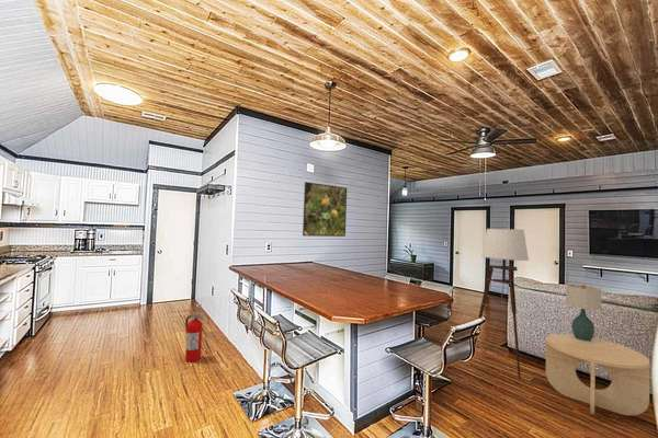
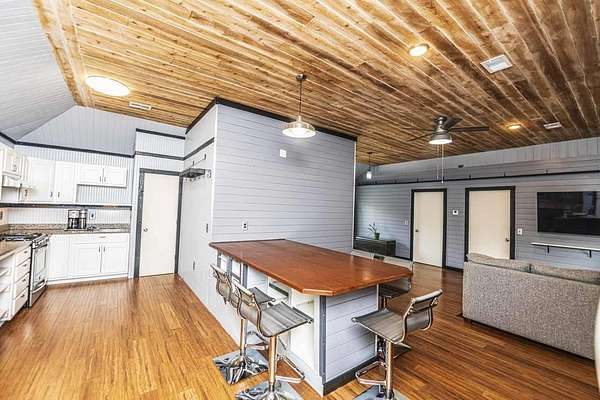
- table lamp [565,284,602,342]
- floor lamp [474,228,530,380]
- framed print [302,181,348,238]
- fire extinguisher [184,311,205,364]
- side table [545,333,650,416]
